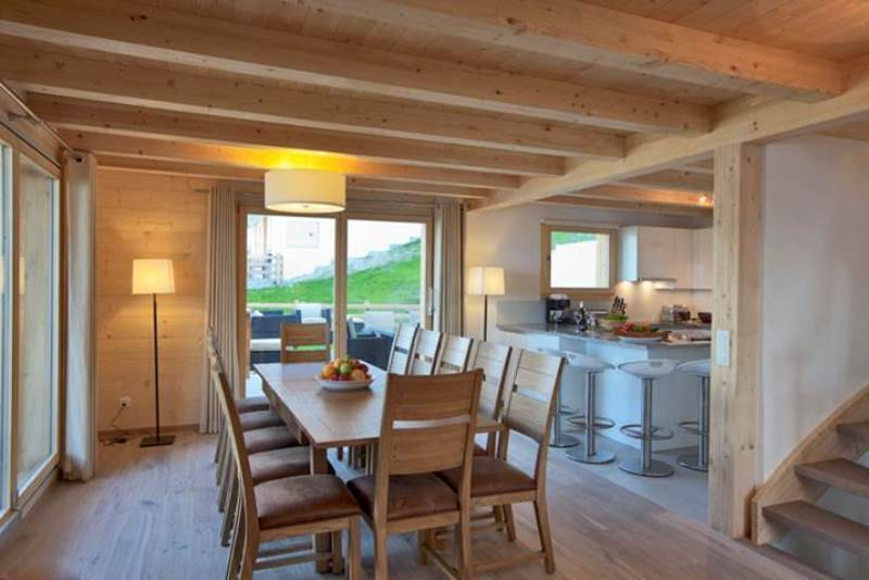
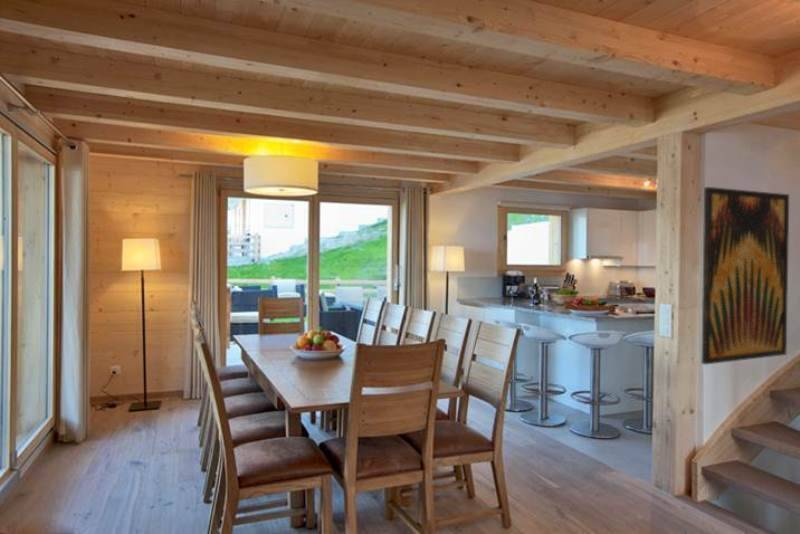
+ wall art [701,186,790,366]
